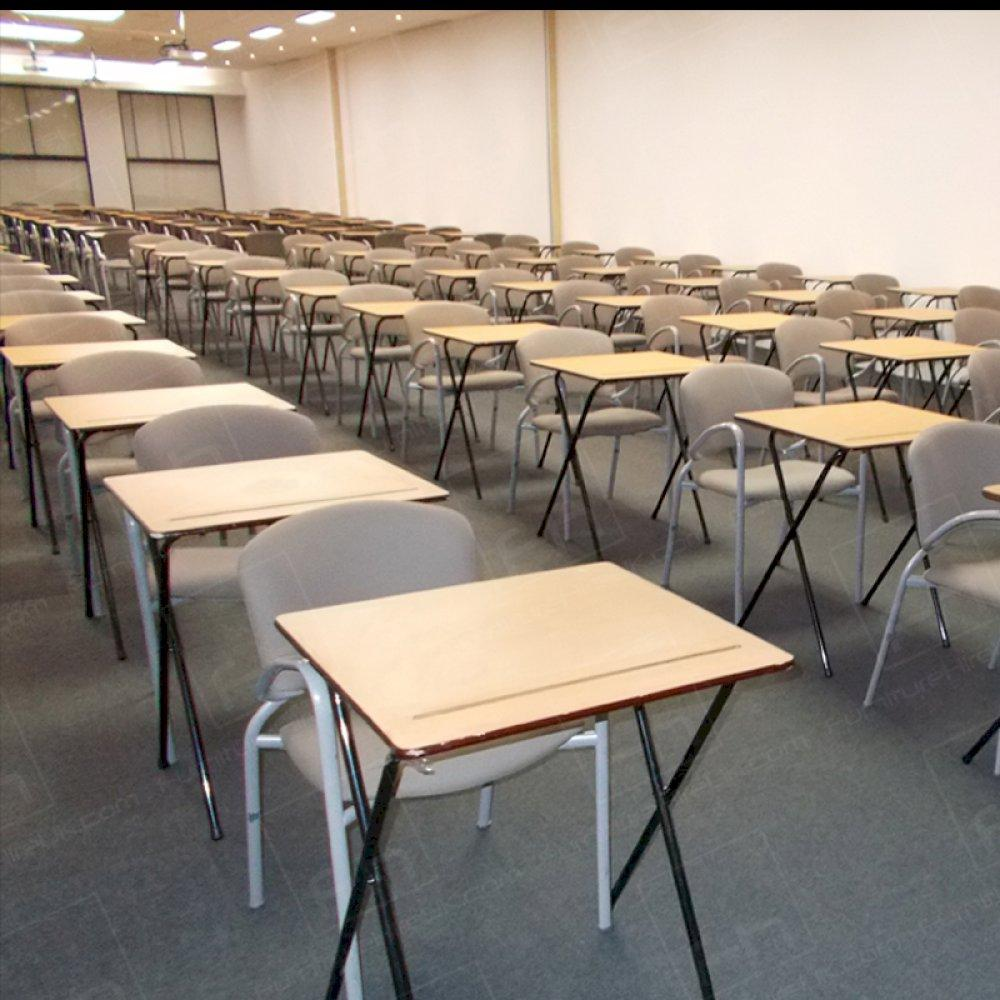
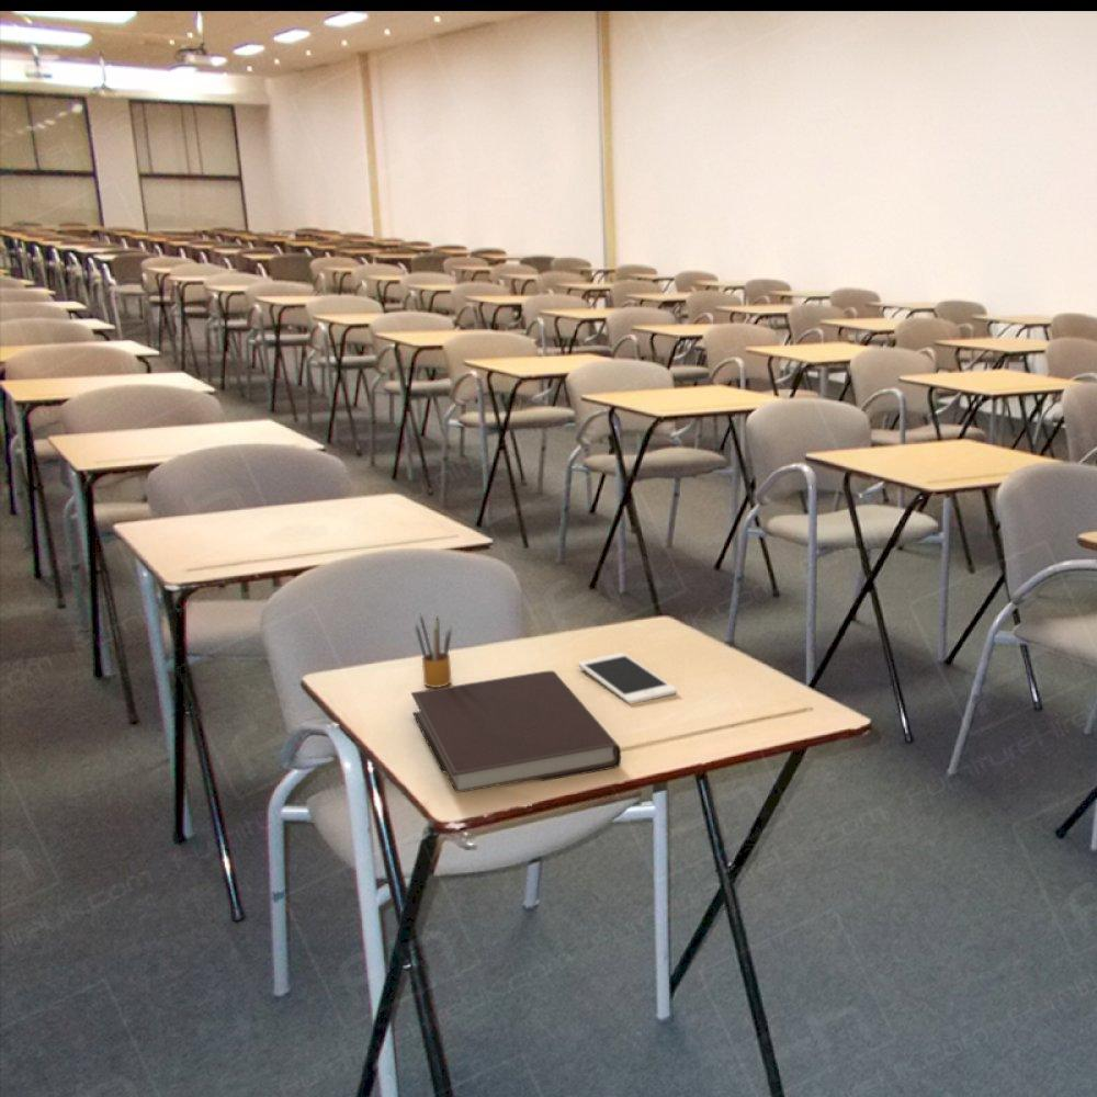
+ notebook [410,669,622,794]
+ pencil box [415,613,453,689]
+ cell phone [577,652,678,705]
